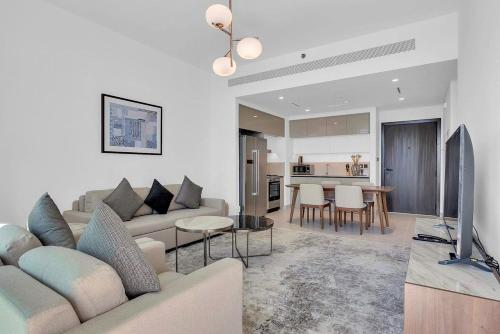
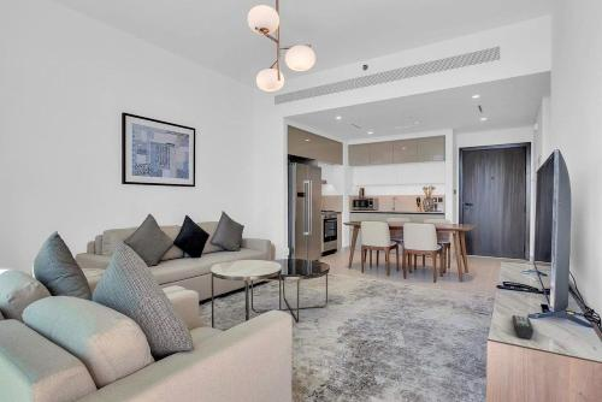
+ remote control [510,314,535,341]
